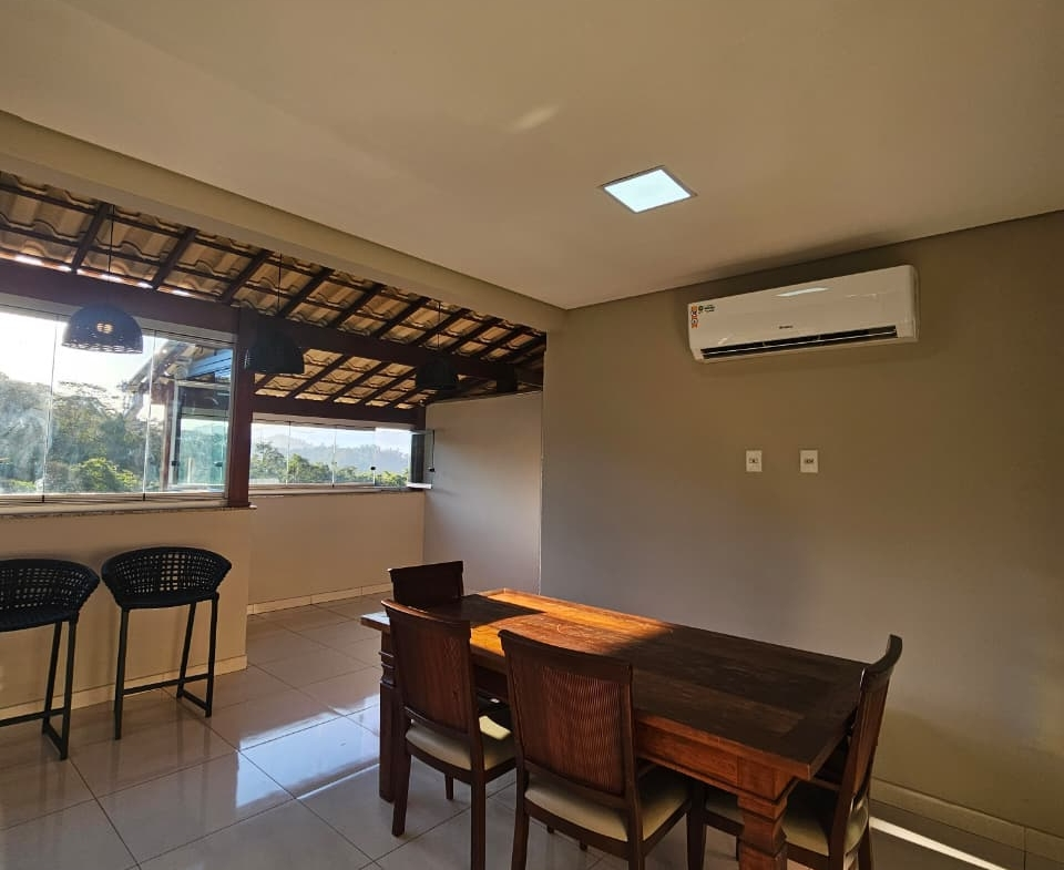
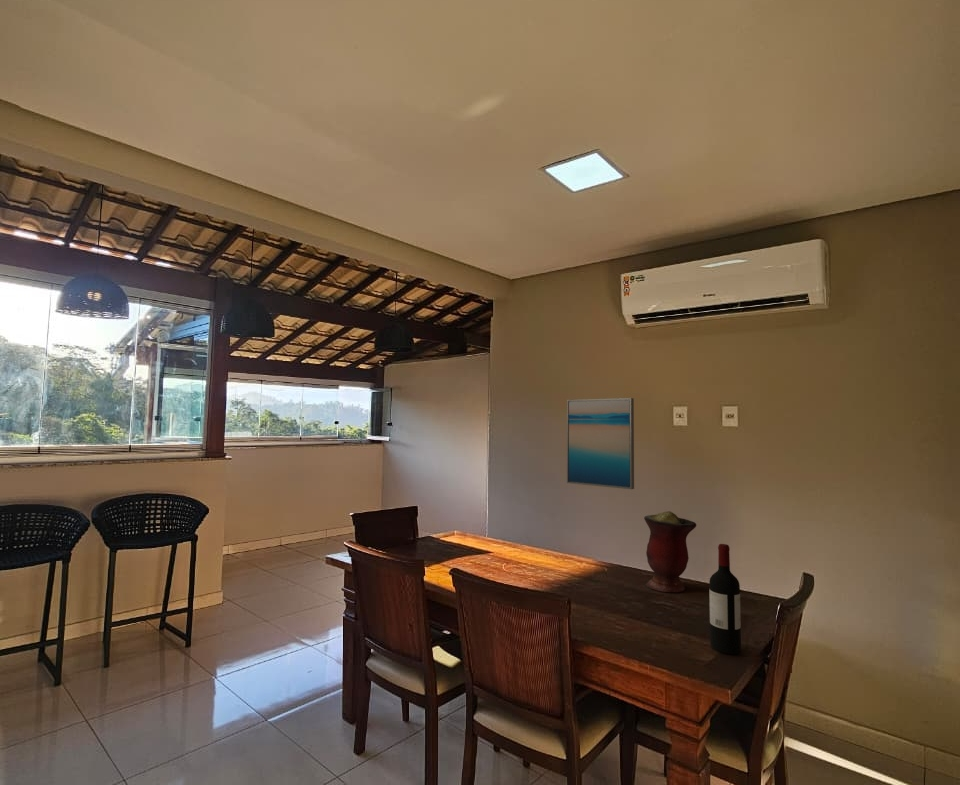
+ wall art [566,397,635,490]
+ wine bottle [708,543,742,655]
+ vase [643,510,697,593]
